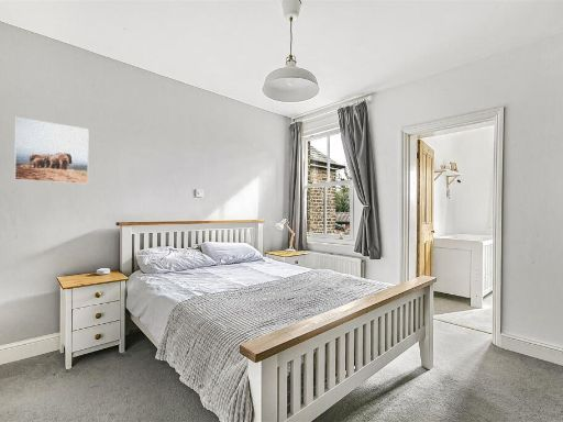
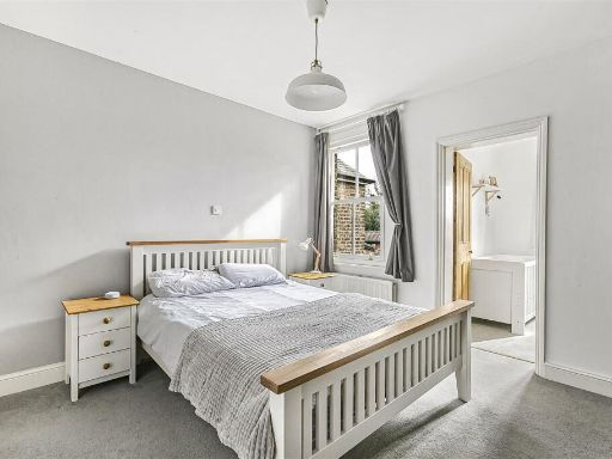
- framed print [13,116,90,186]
